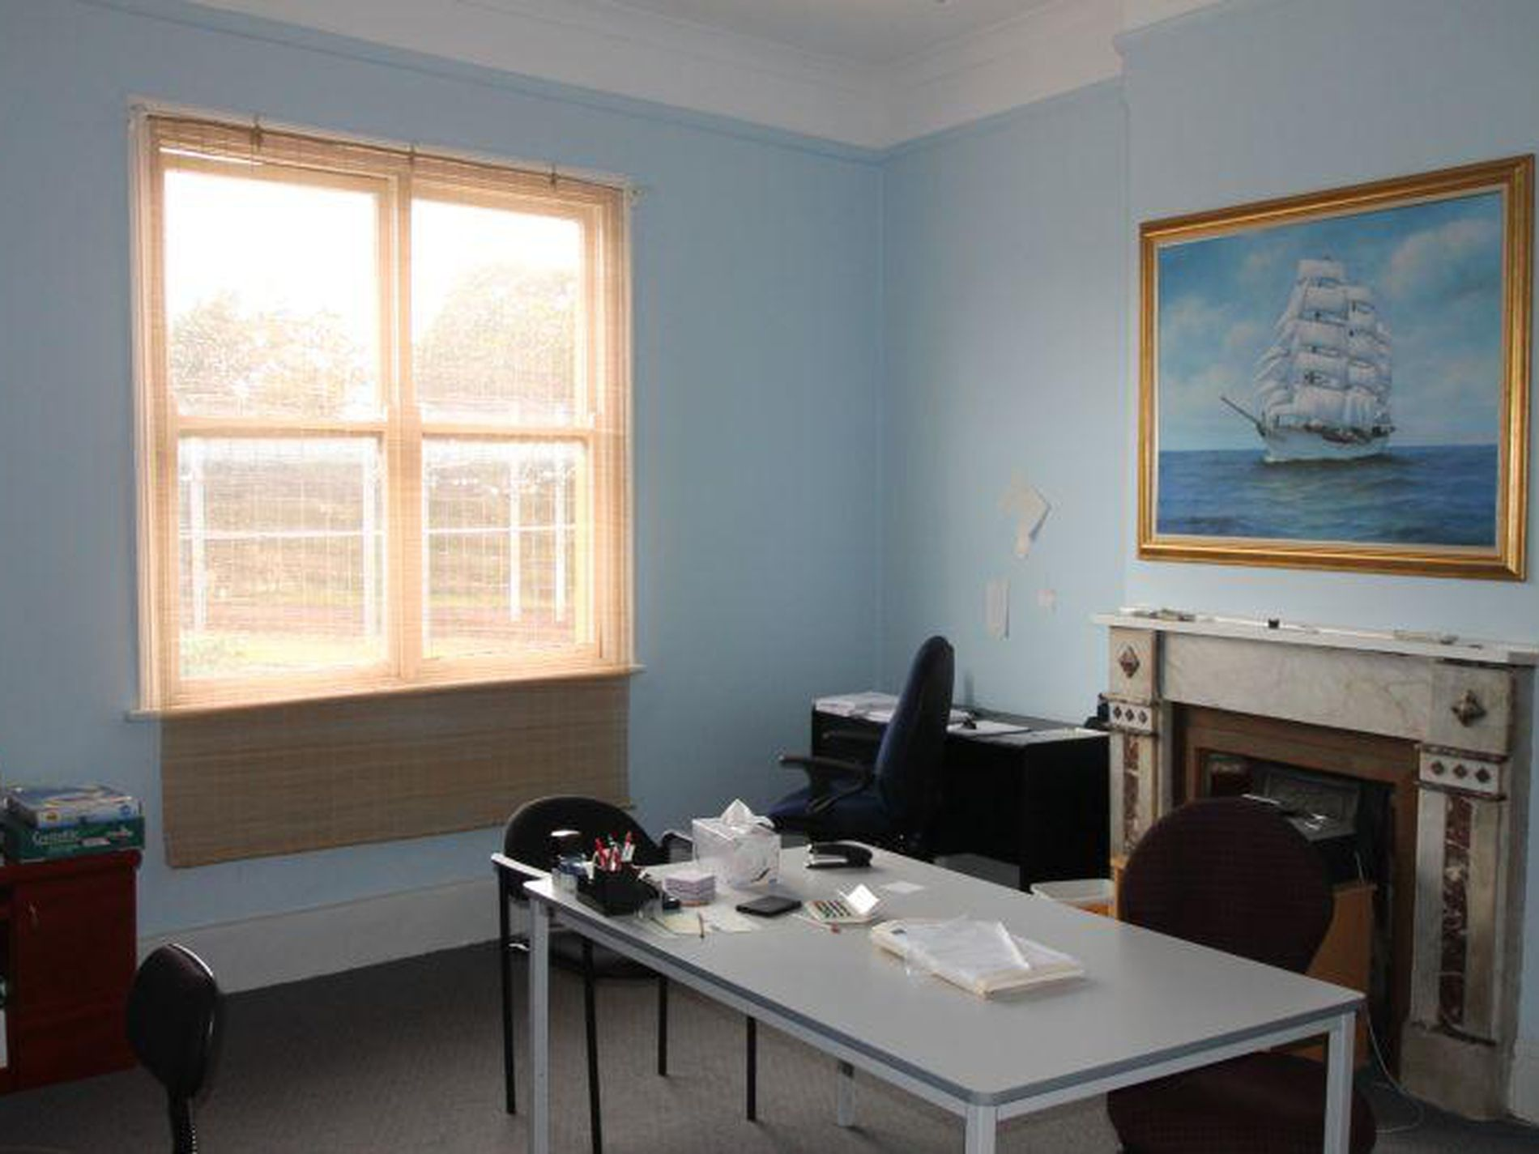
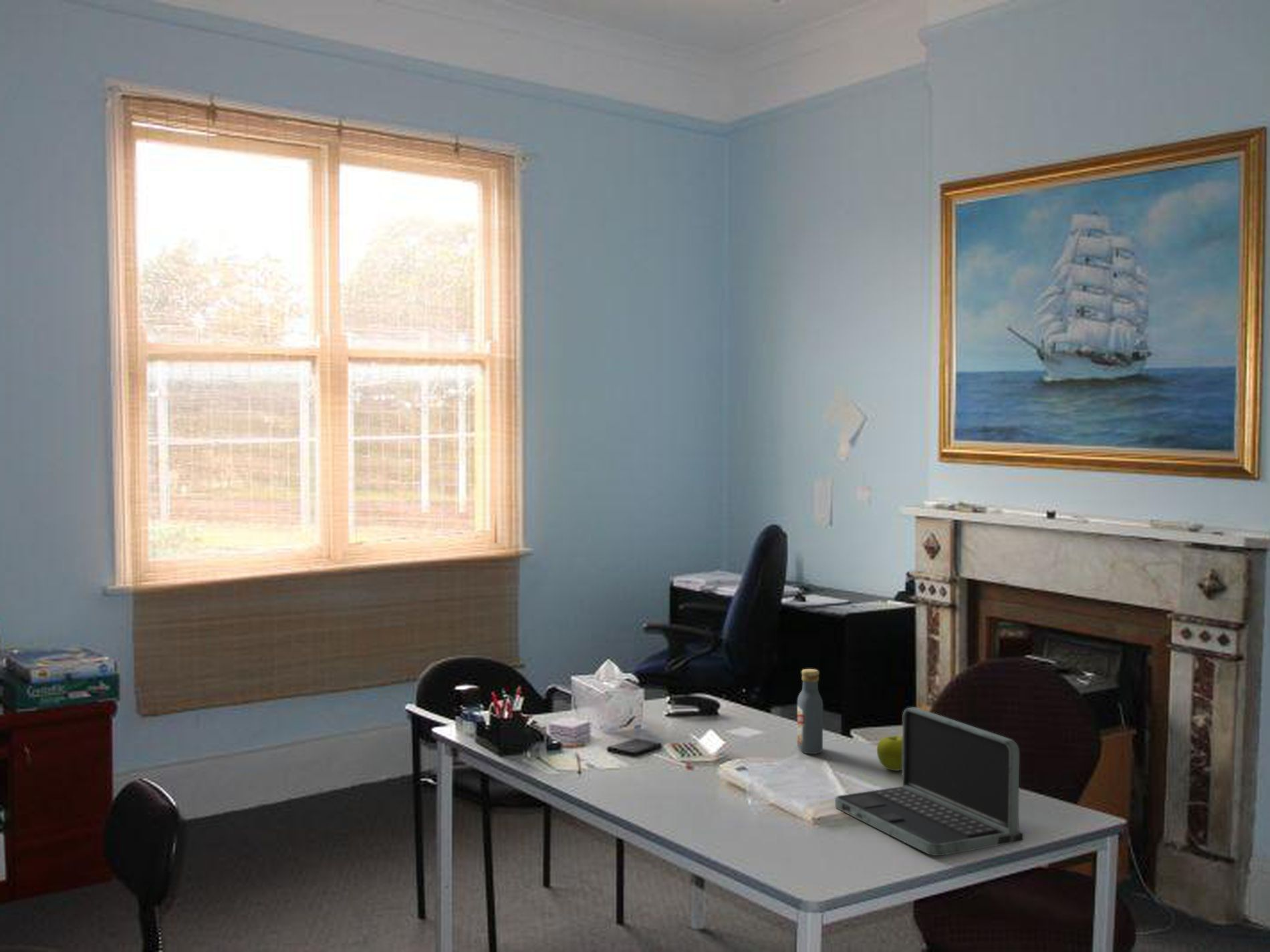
+ laptop [834,706,1024,856]
+ vodka [797,668,823,754]
+ fruit [876,735,902,772]
